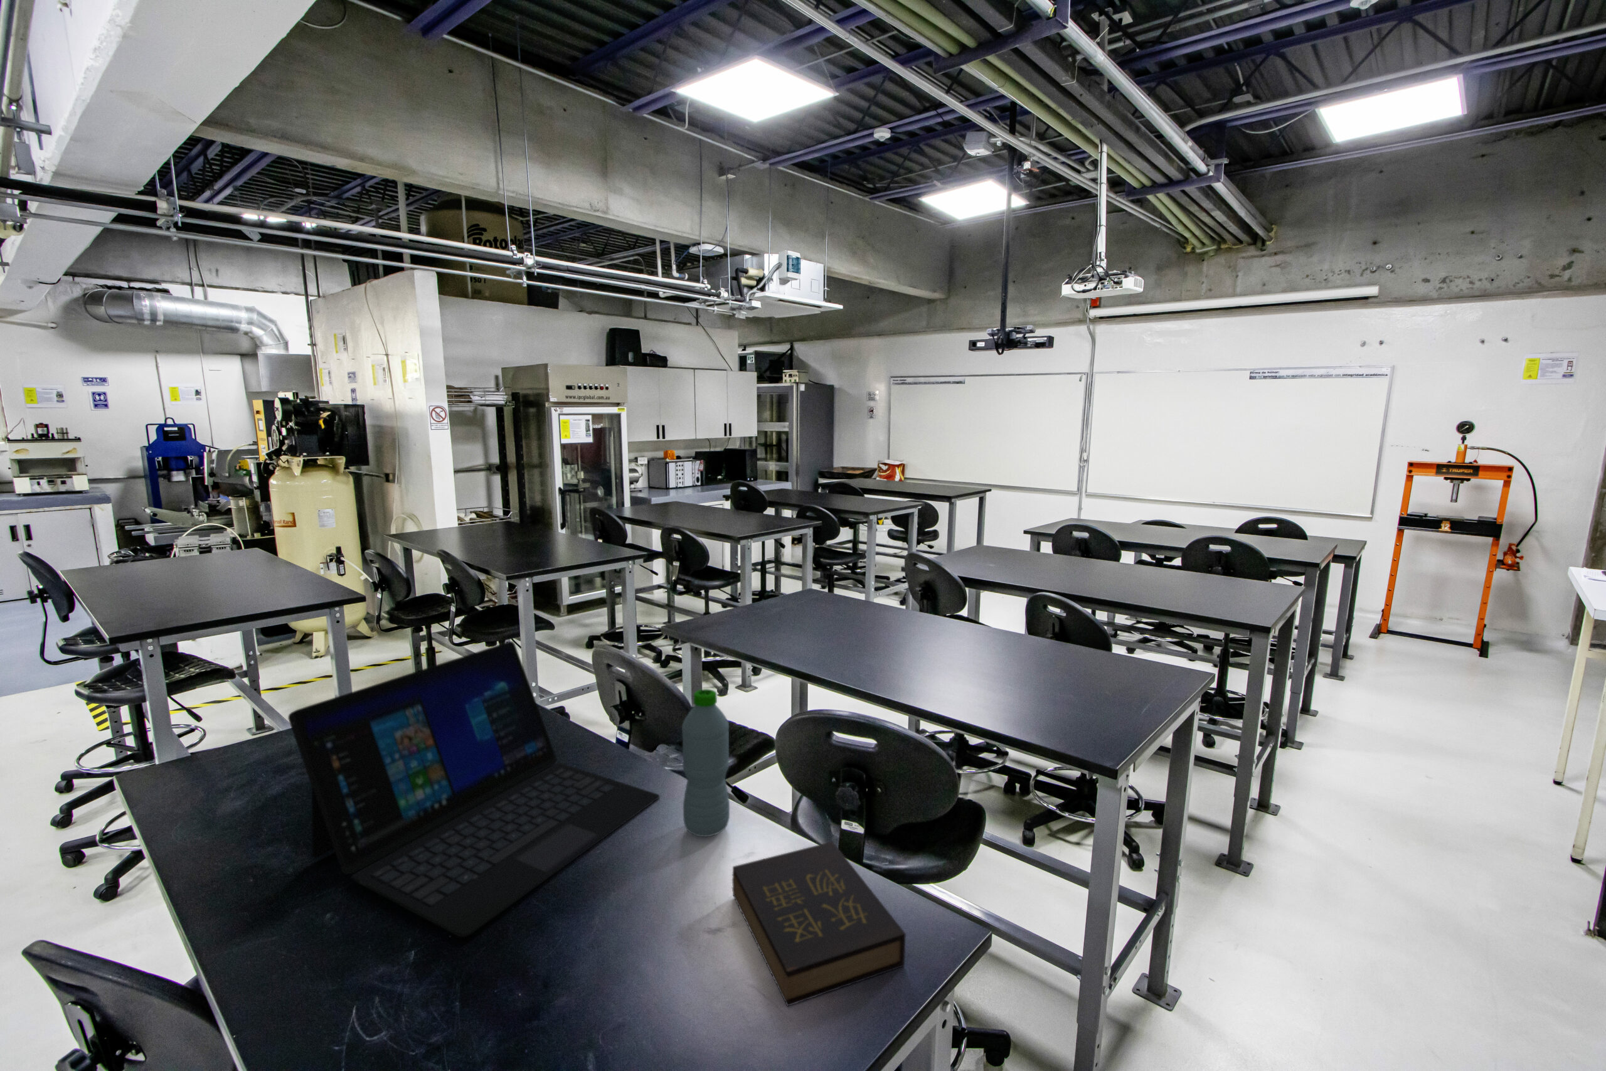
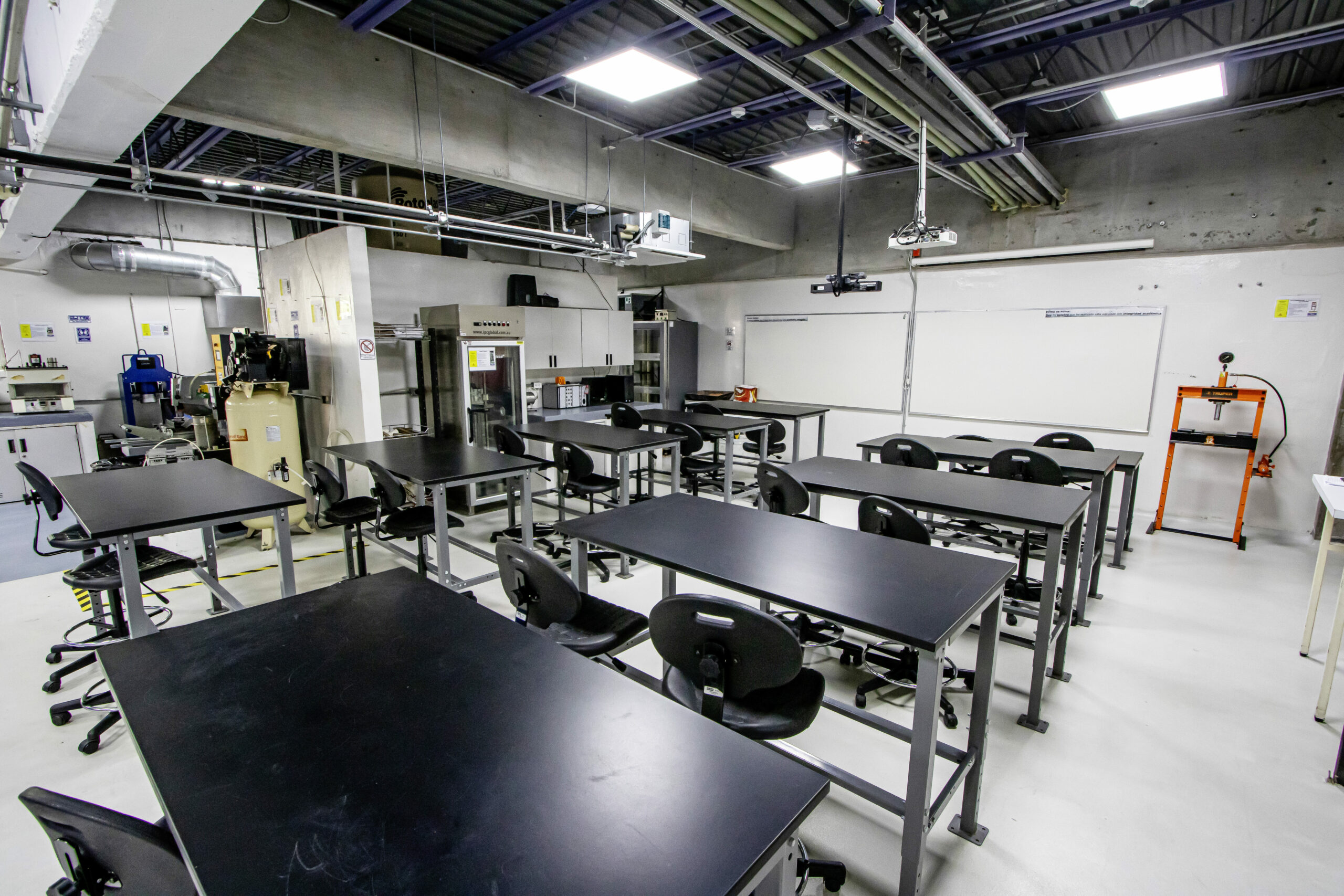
- hardback book [731,840,907,1006]
- laptop [287,641,661,938]
- water bottle [681,688,730,838]
